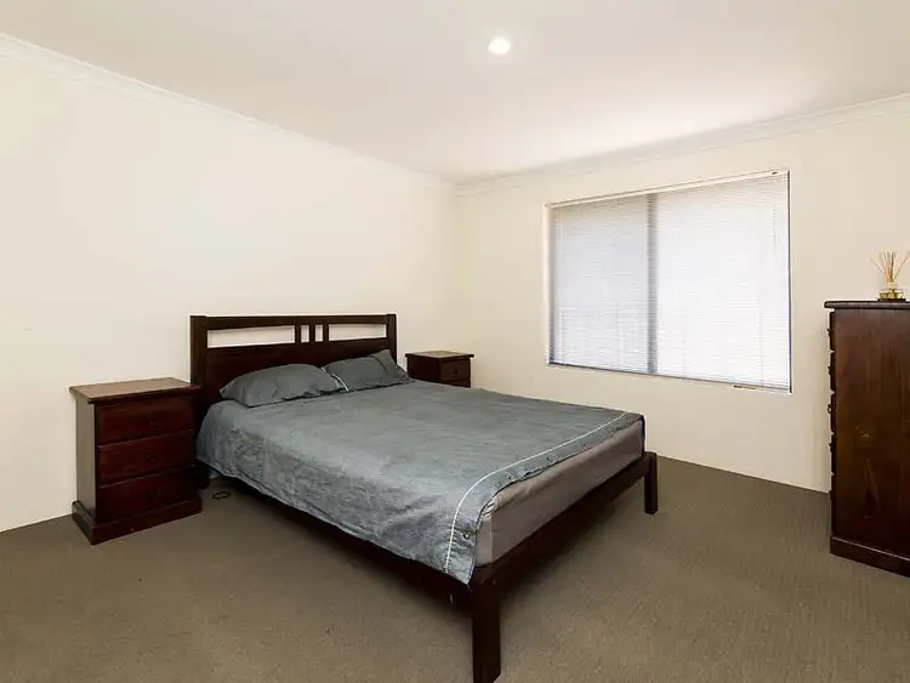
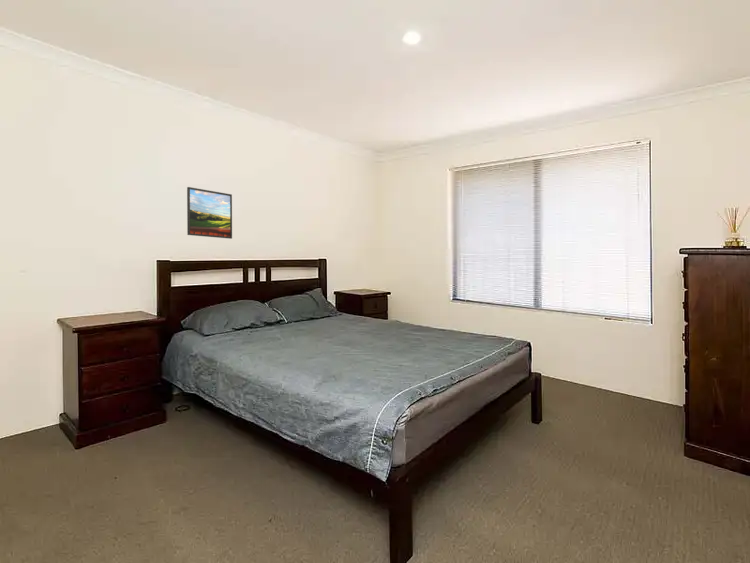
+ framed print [186,186,233,240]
